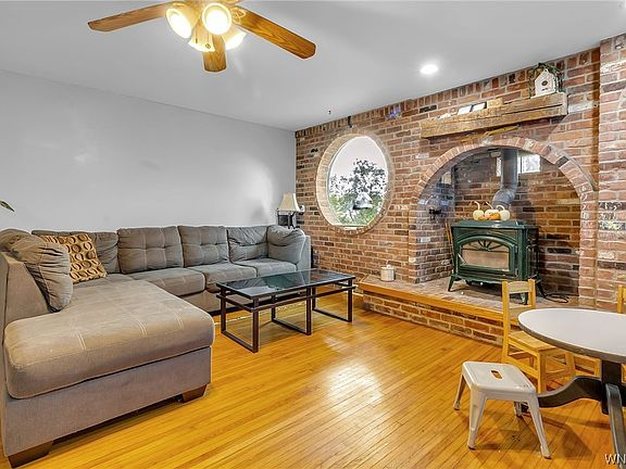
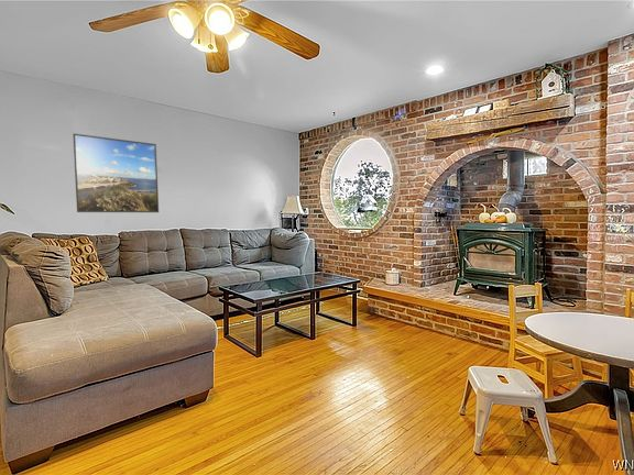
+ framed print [73,133,160,213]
